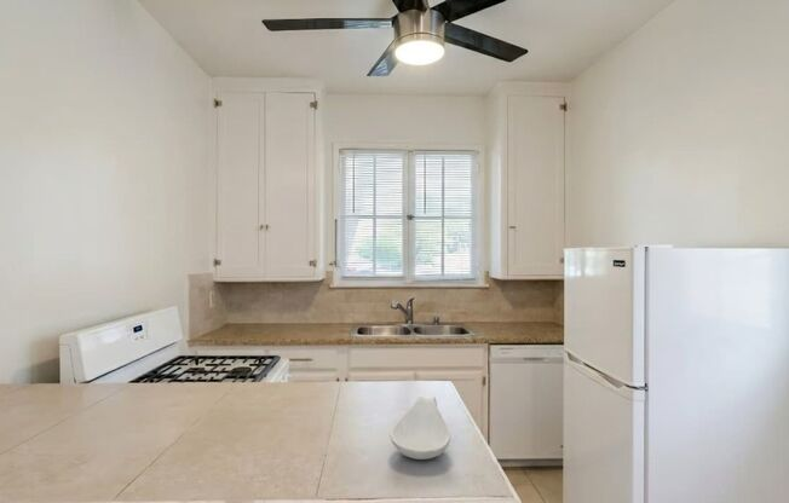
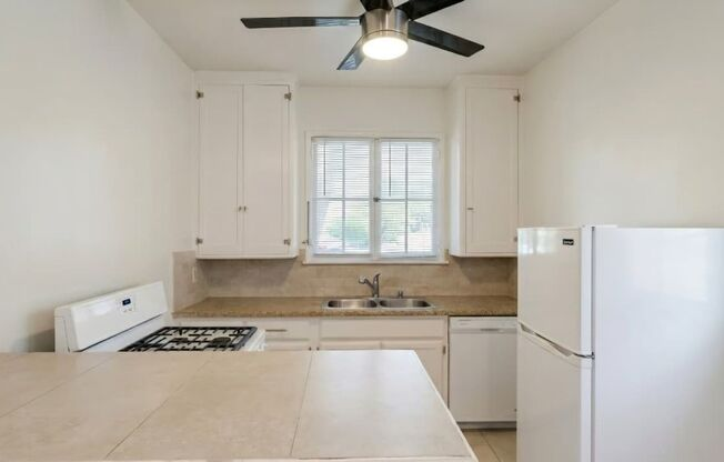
- spoon rest [390,394,451,461]
